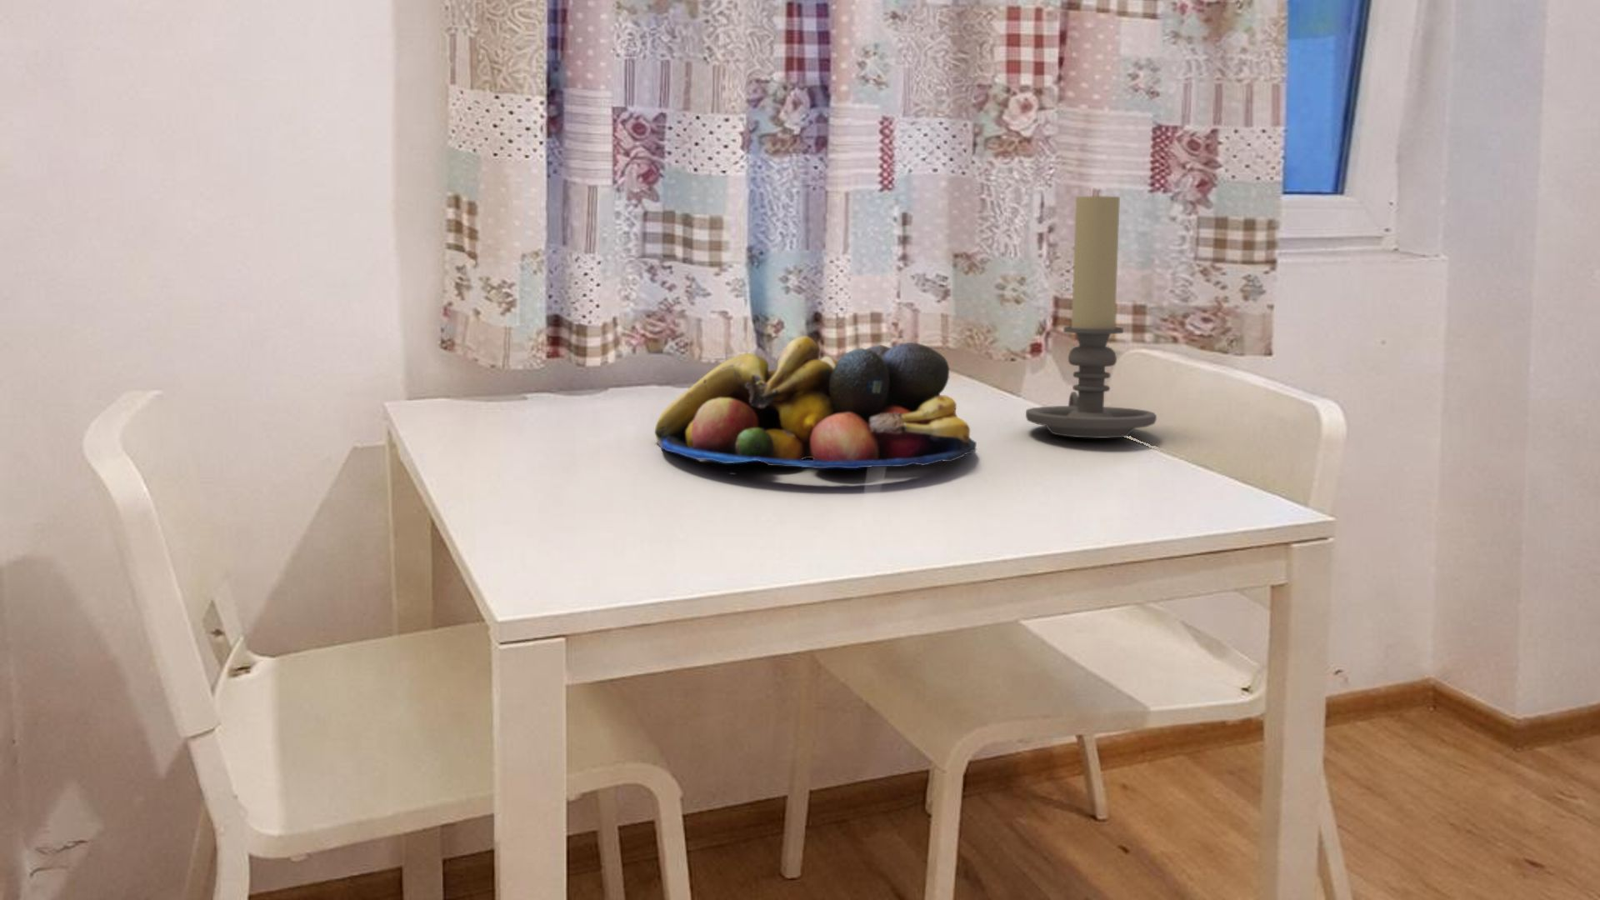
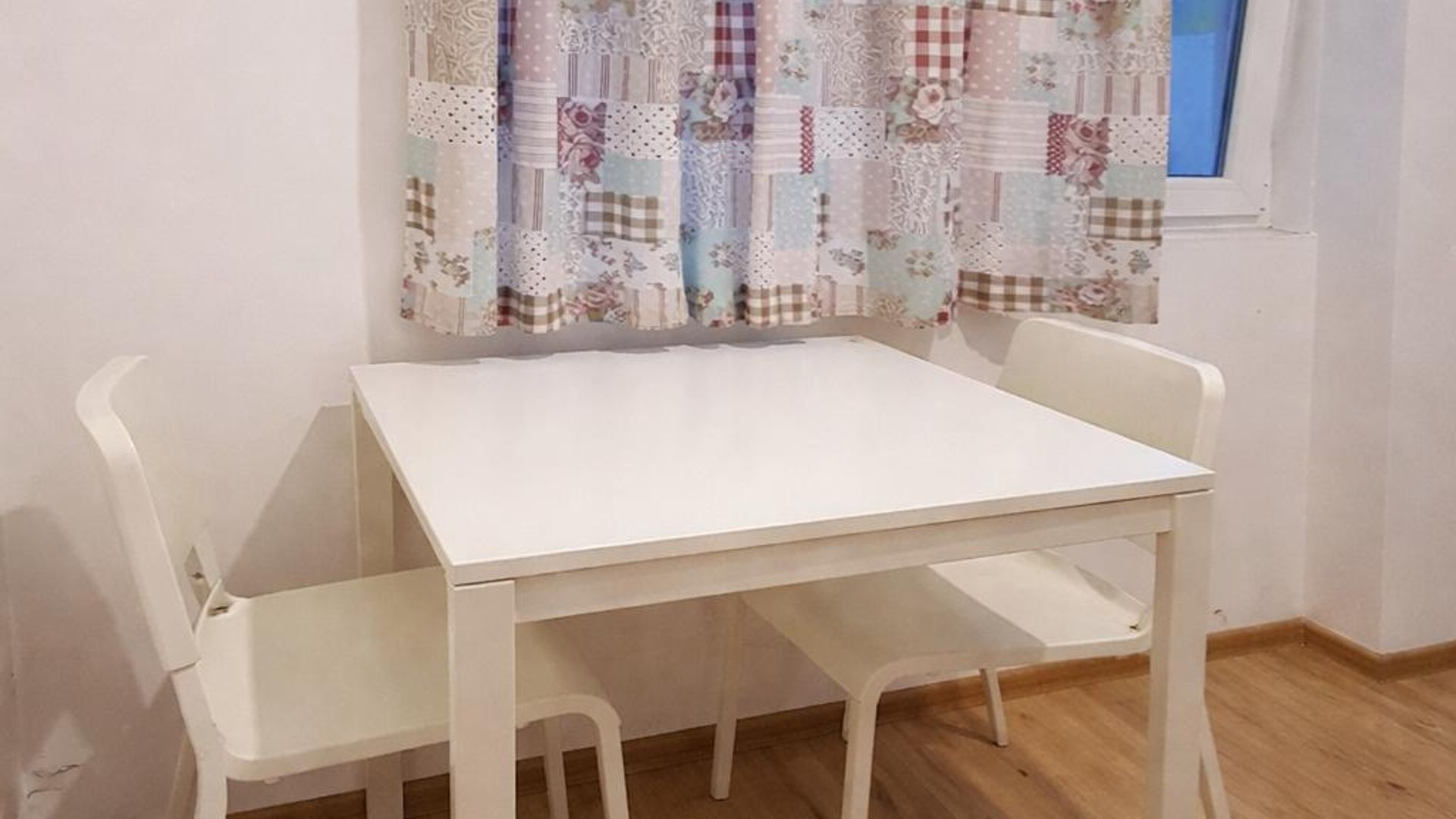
- candle holder [1025,190,1157,440]
- fruit bowl [654,335,978,469]
